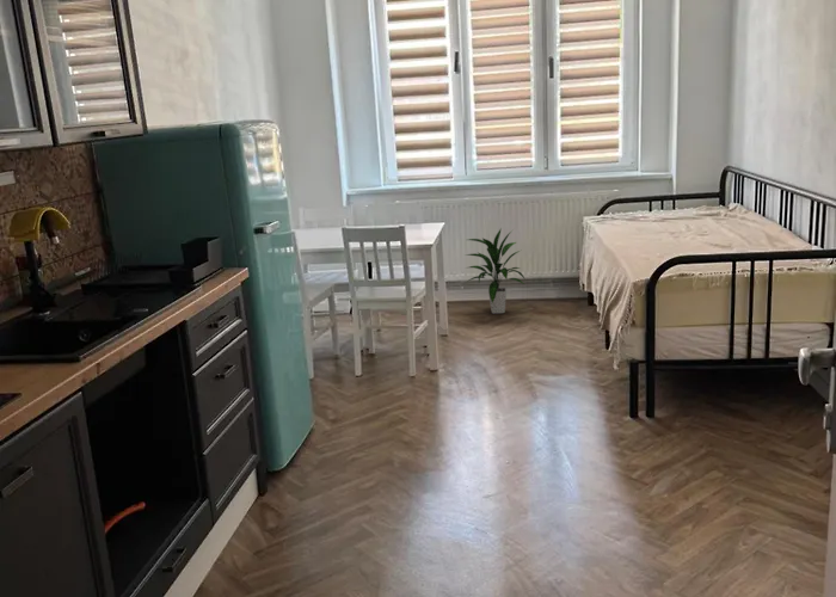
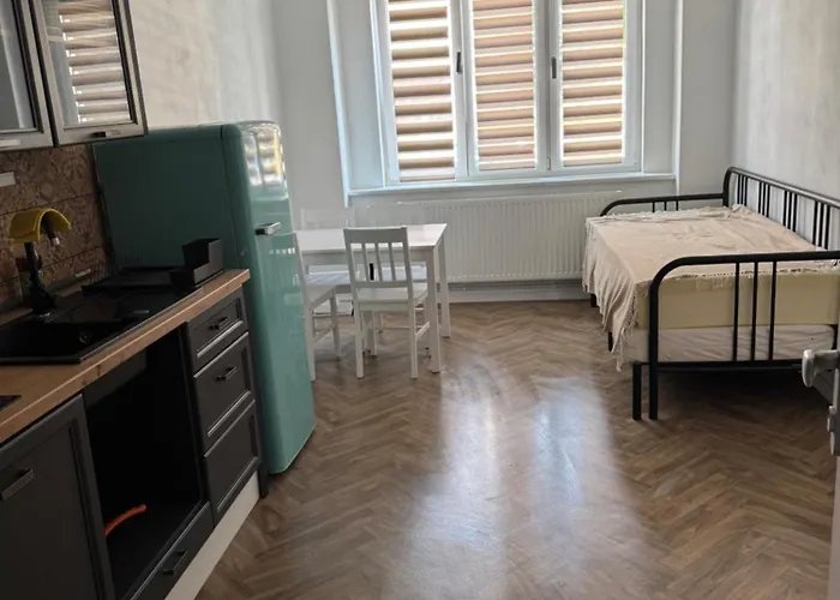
- indoor plant [463,227,527,315]
